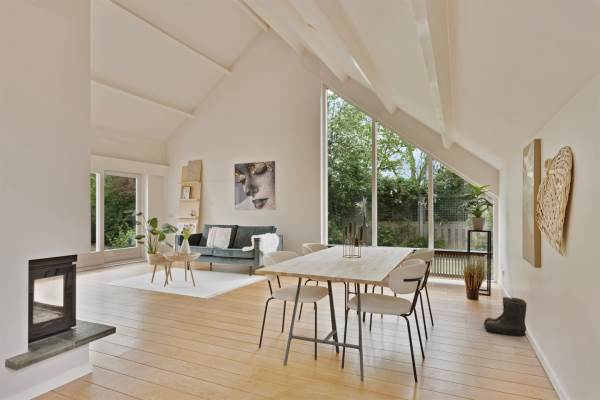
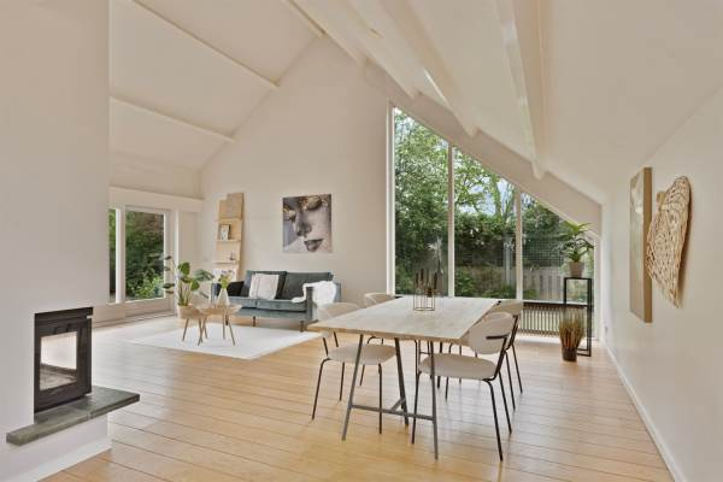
- boots [483,296,528,337]
